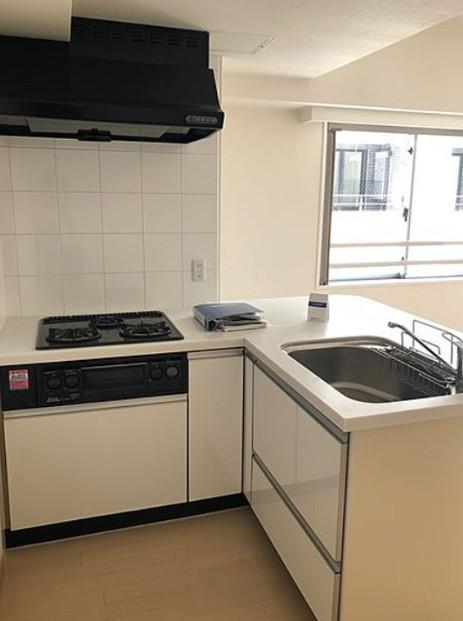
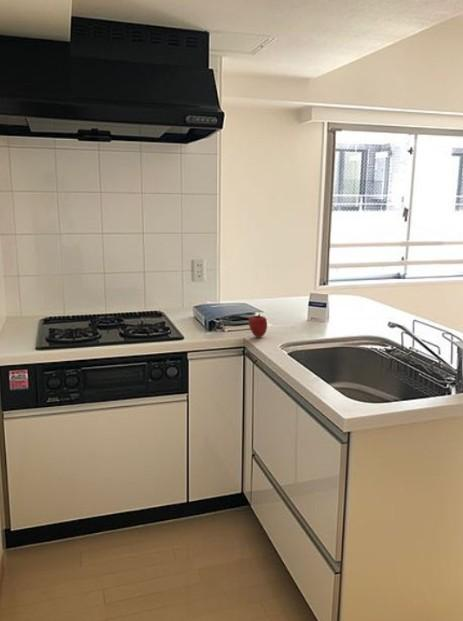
+ apple [248,313,268,338]
